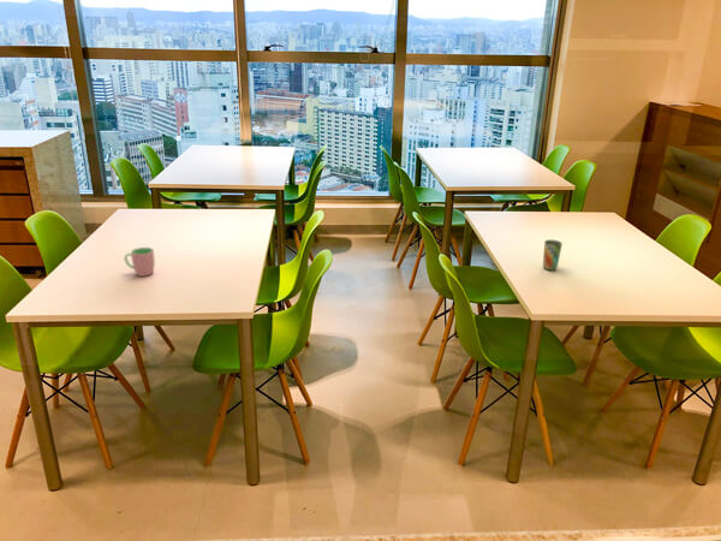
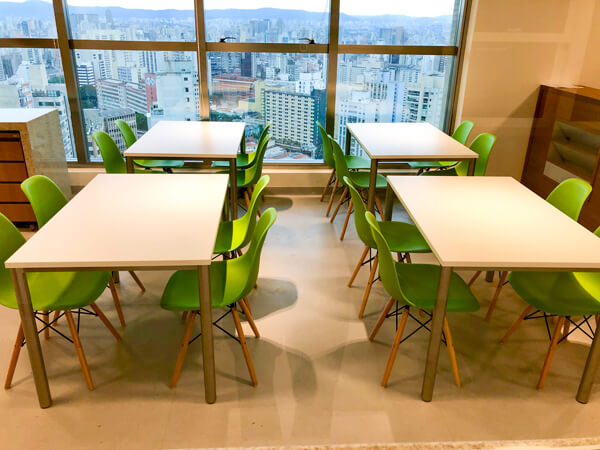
- cup [124,246,156,278]
- cup [542,239,564,272]
